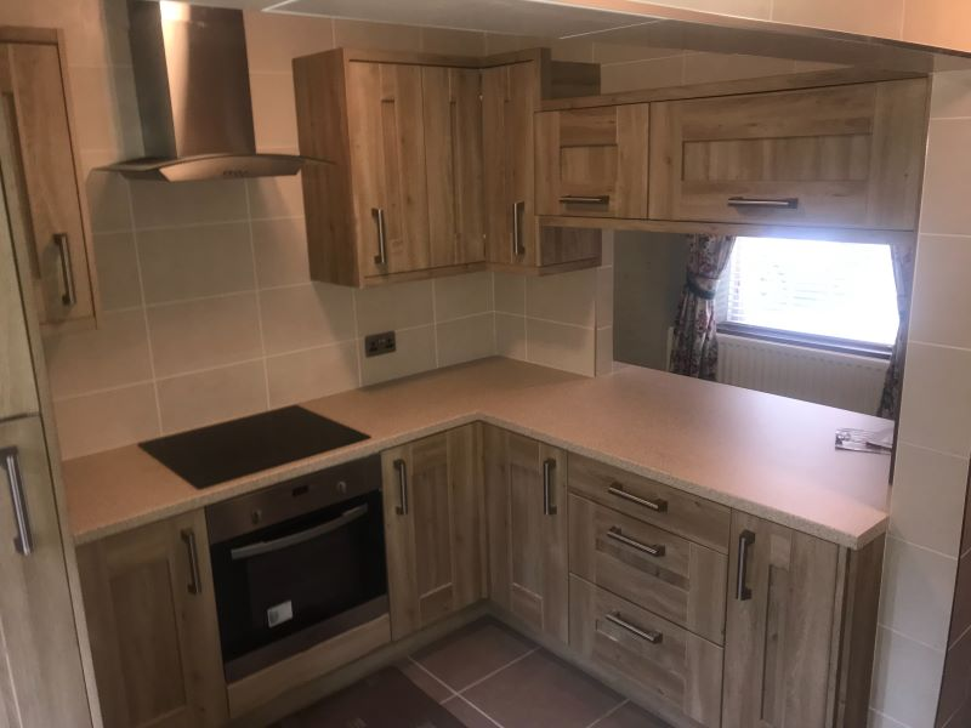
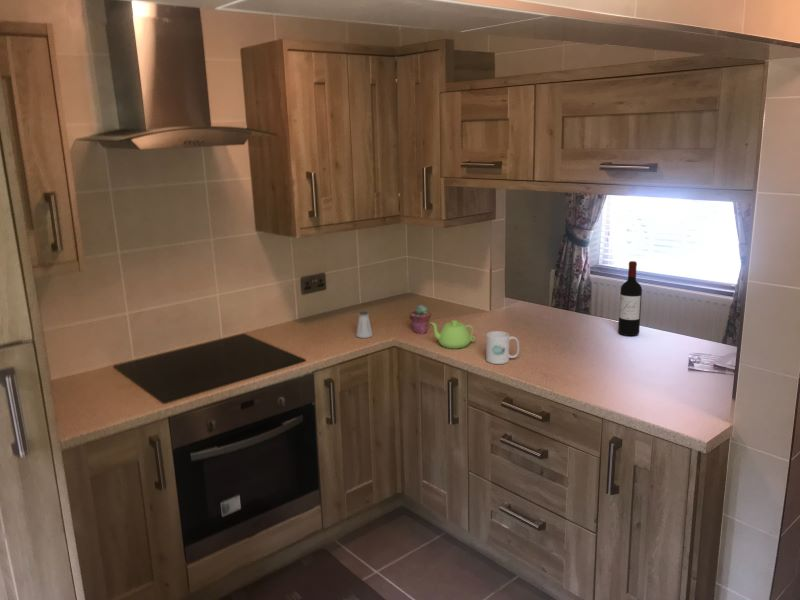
+ potted succulent [408,304,432,335]
+ mug [485,330,520,365]
+ teapot [429,319,476,350]
+ wine bottle [617,260,643,337]
+ saltshaker [355,310,374,339]
